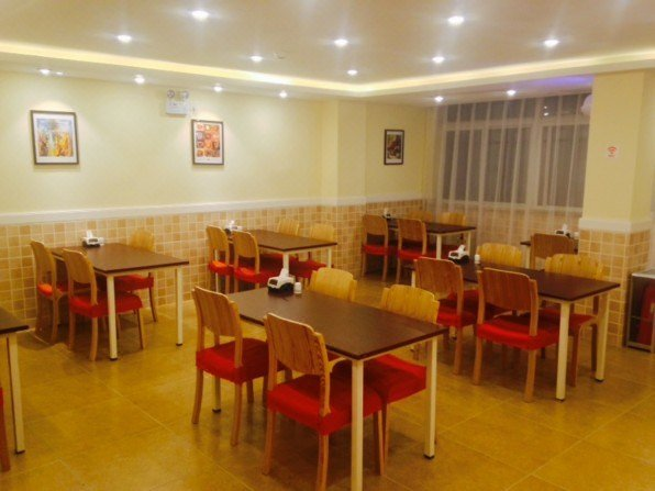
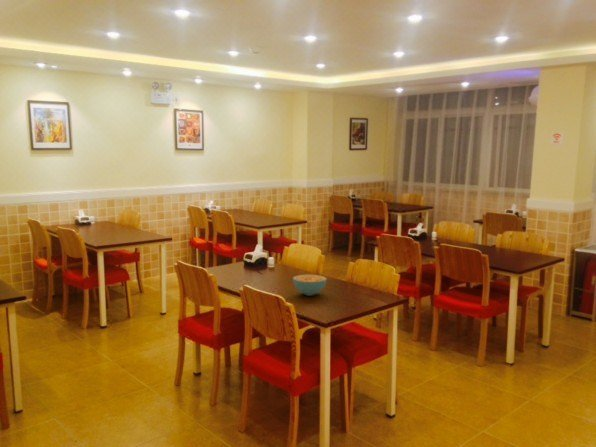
+ cereal bowl [292,274,328,297]
